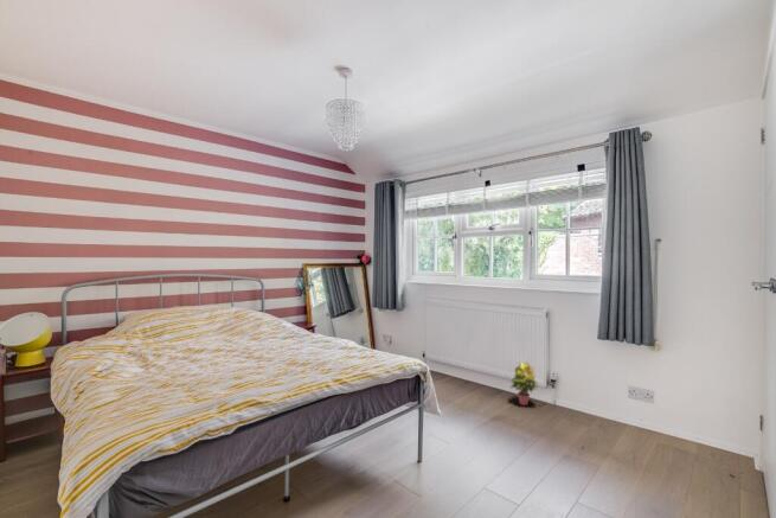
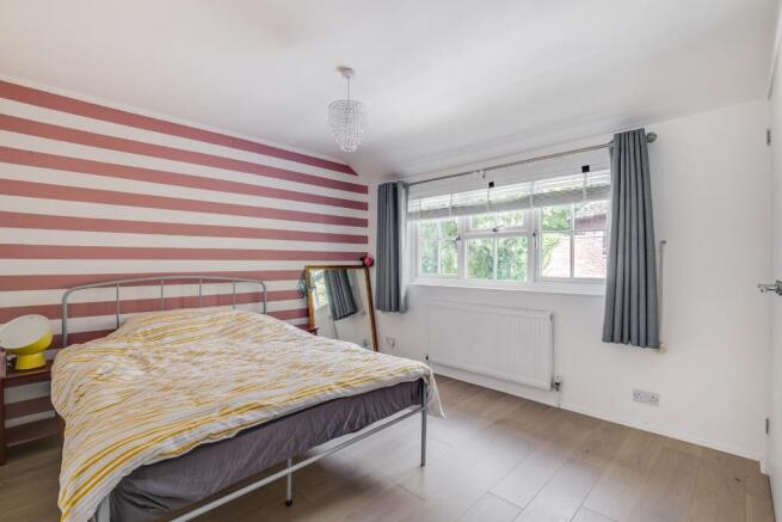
- potted plant [509,360,539,407]
